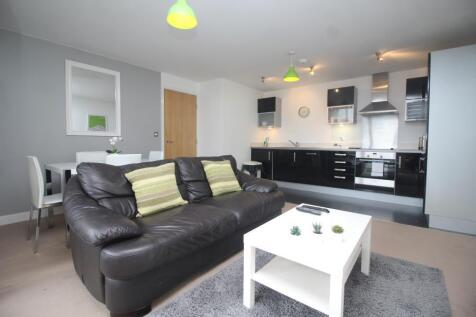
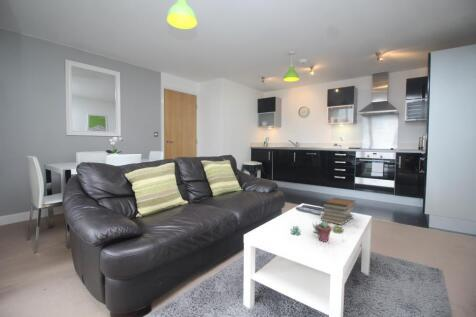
+ potted succulent [315,221,333,243]
+ book stack [320,197,357,226]
